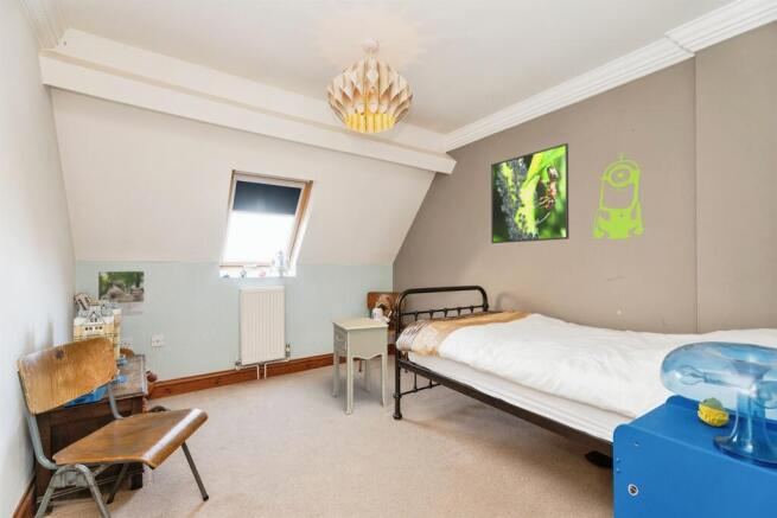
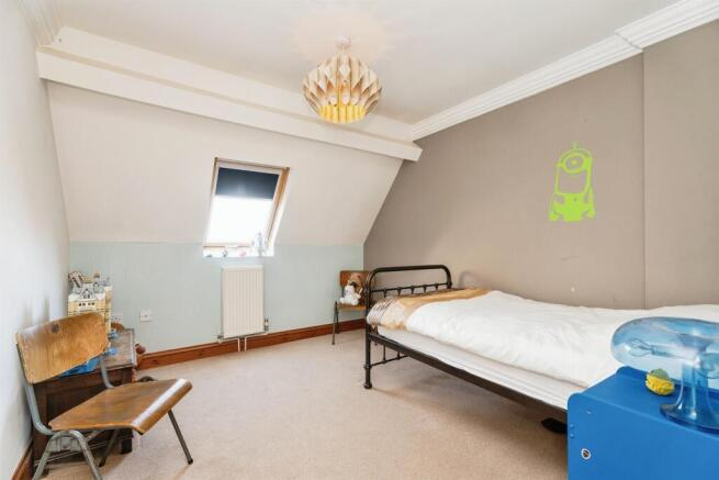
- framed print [490,142,571,244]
- nightstand [330,316,389,415]
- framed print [96,269,146,319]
